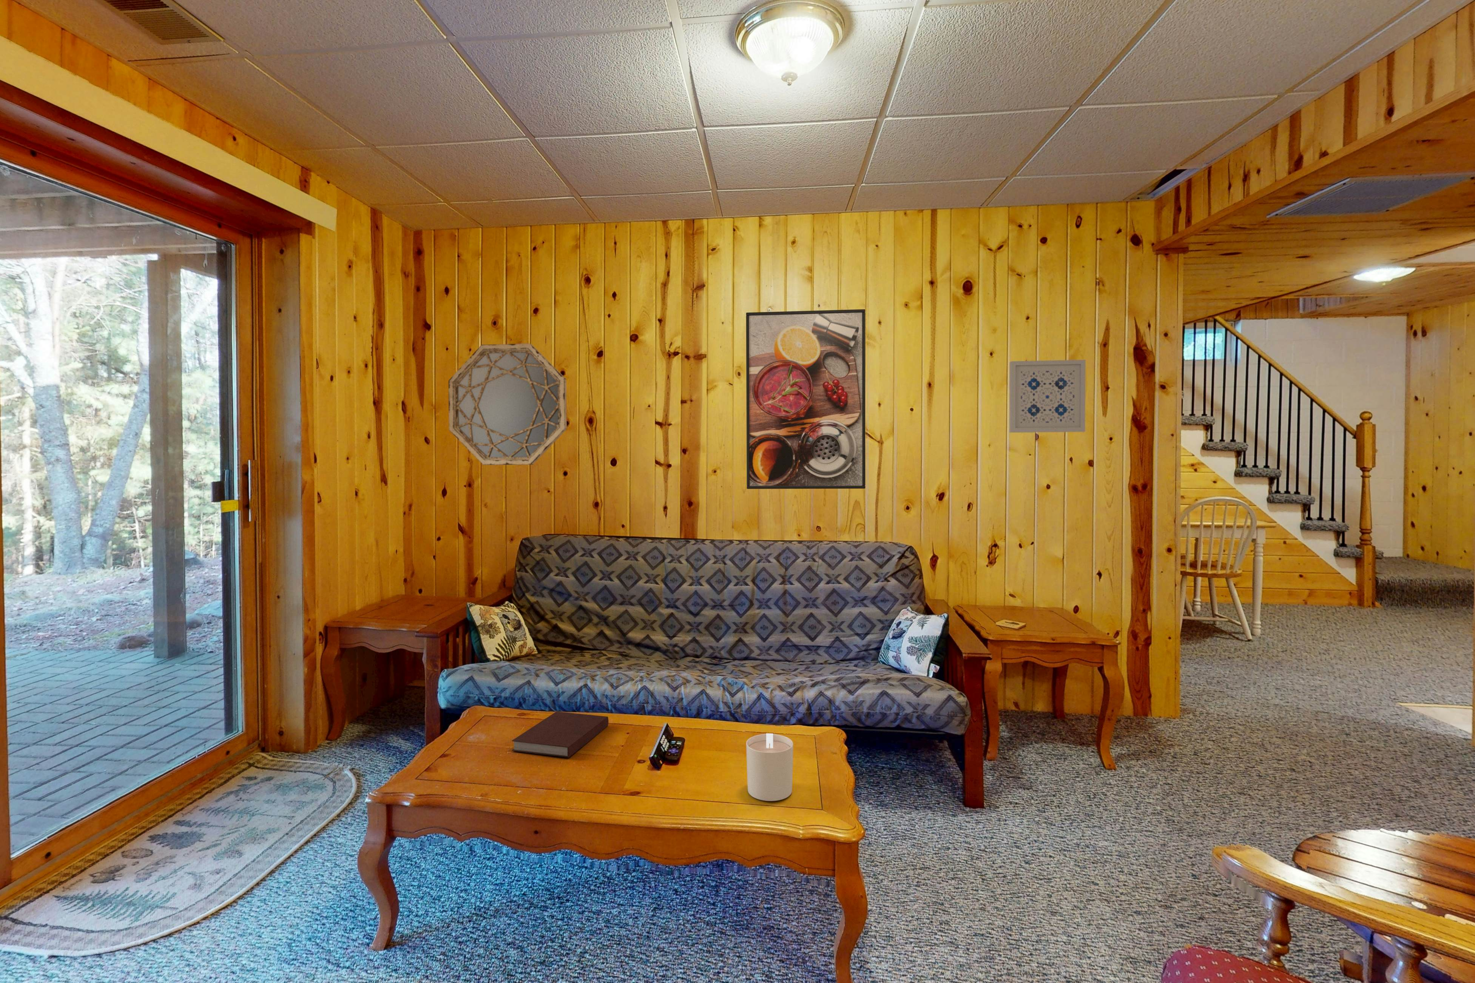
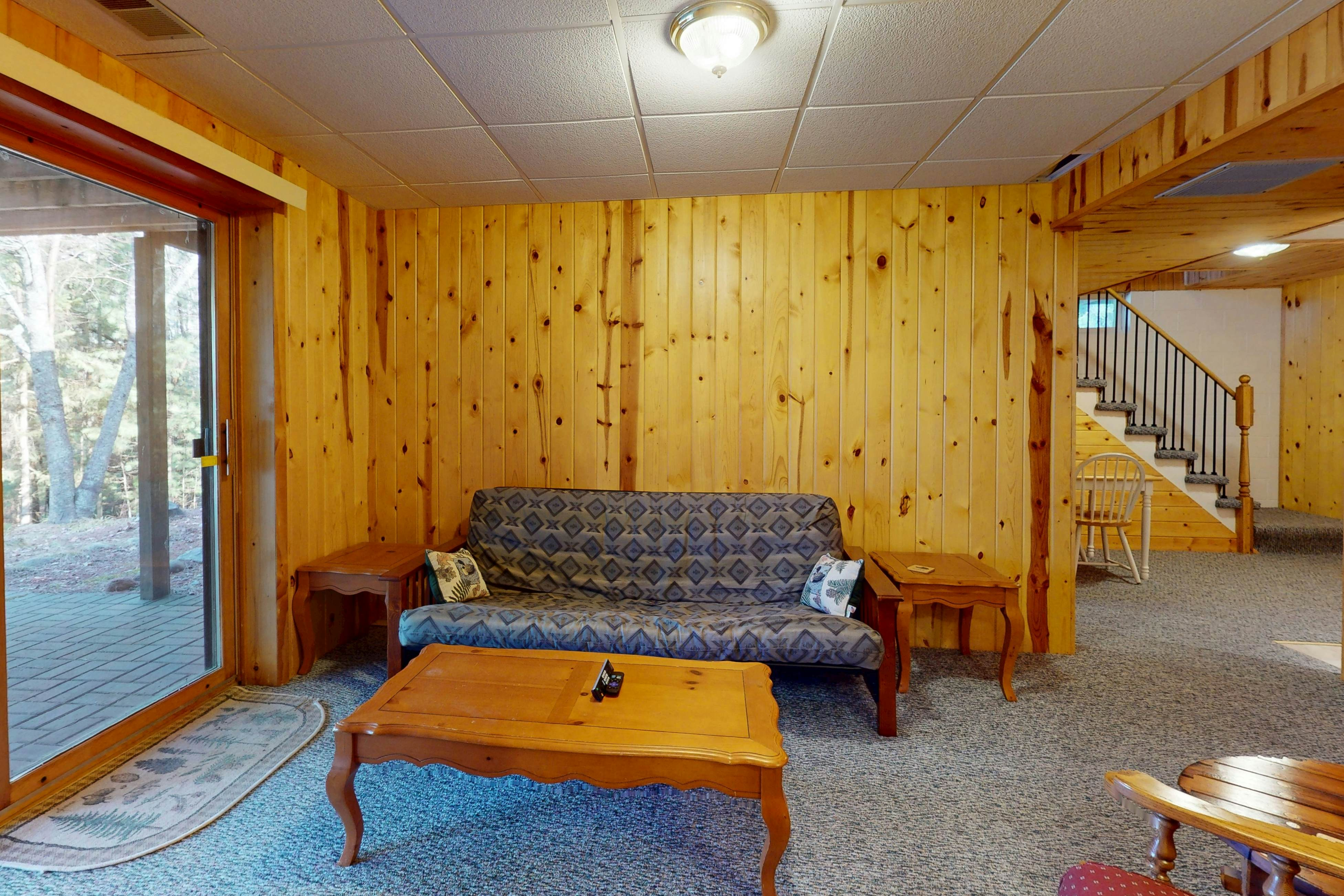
- wall art [1009,360,1086,433]
- candle [746,733,793,801]
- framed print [746,308,866,489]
- notebook [511,711,609,758]
- home mirror [448,343,567,465]
